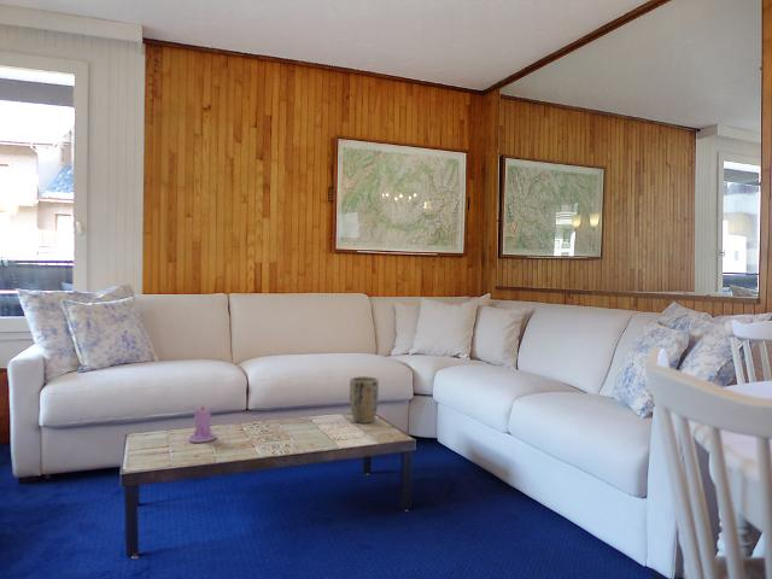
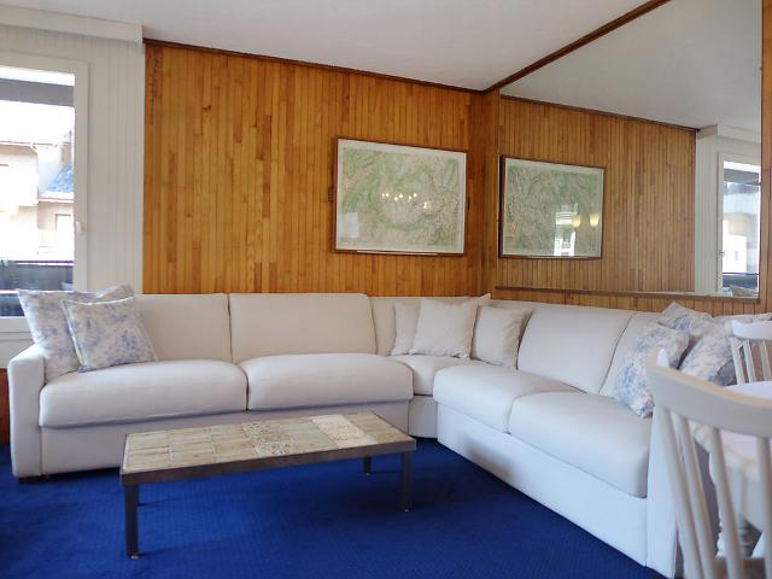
- candle [188,405,217,444]
- plant pot [349,375,380,425]
